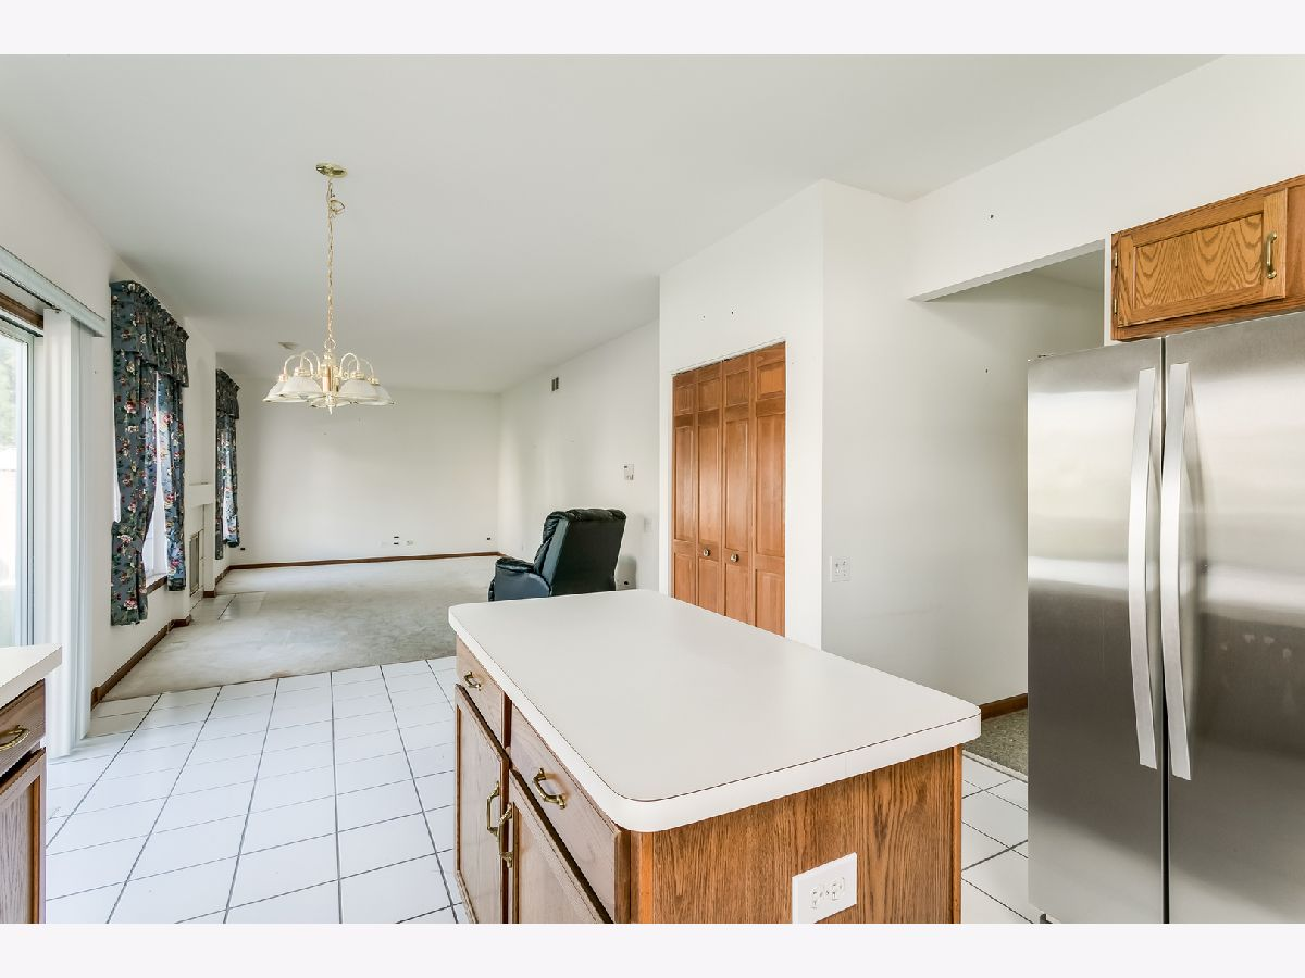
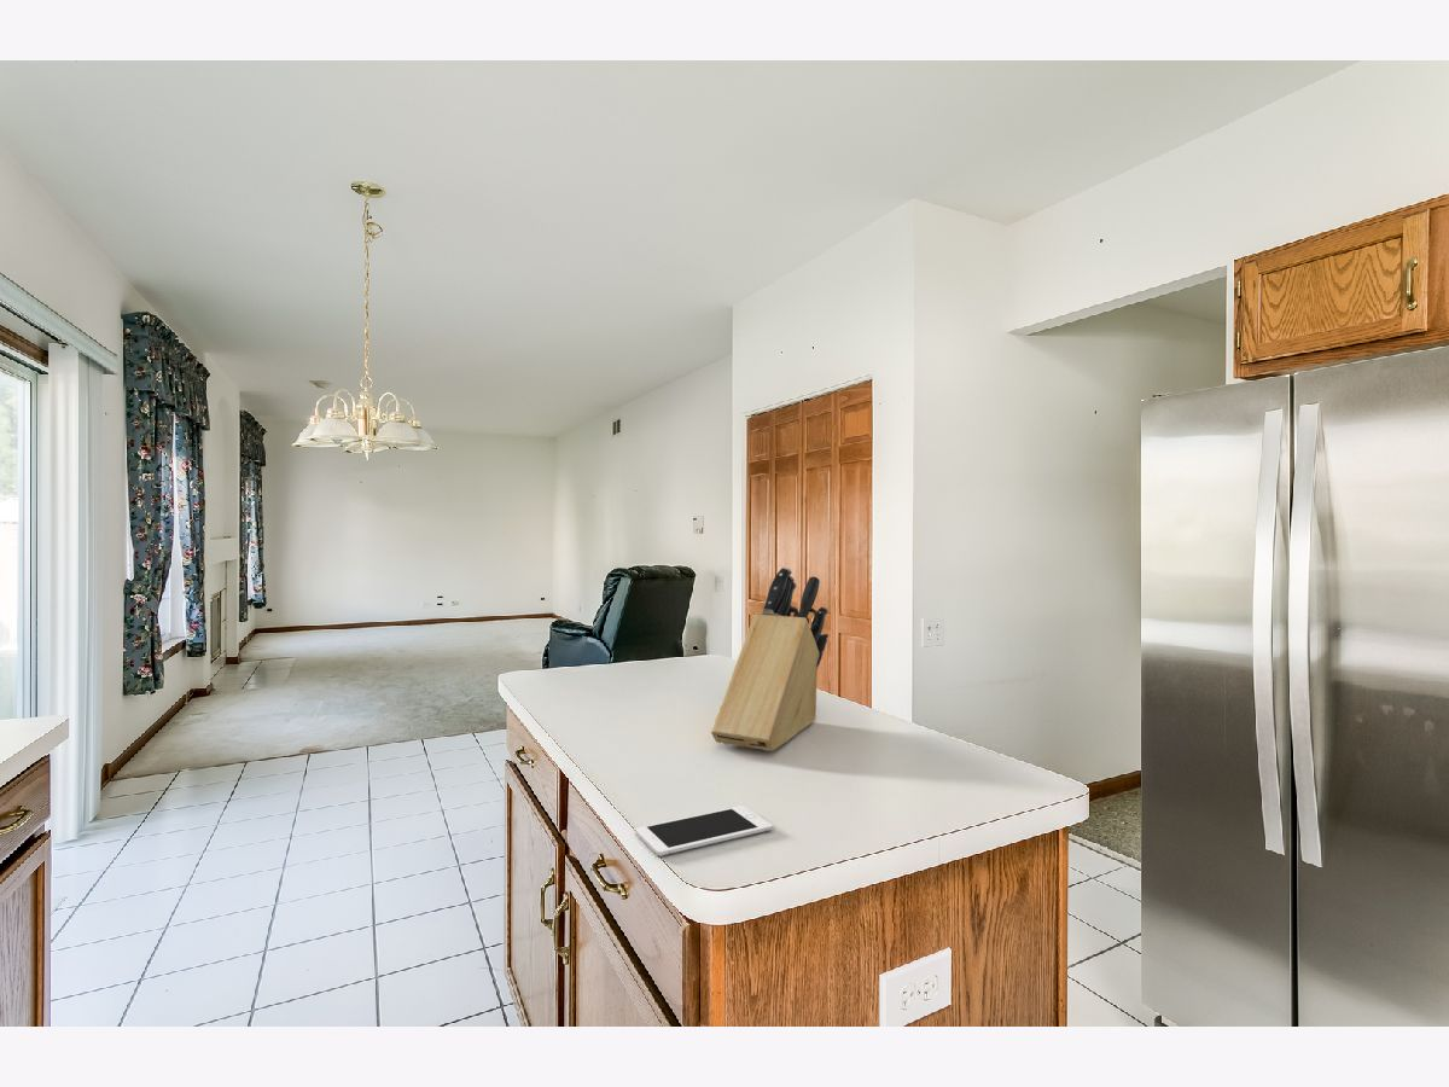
+ knife block [710,565,830,752]
+ cell phone [635,804,774,856]
